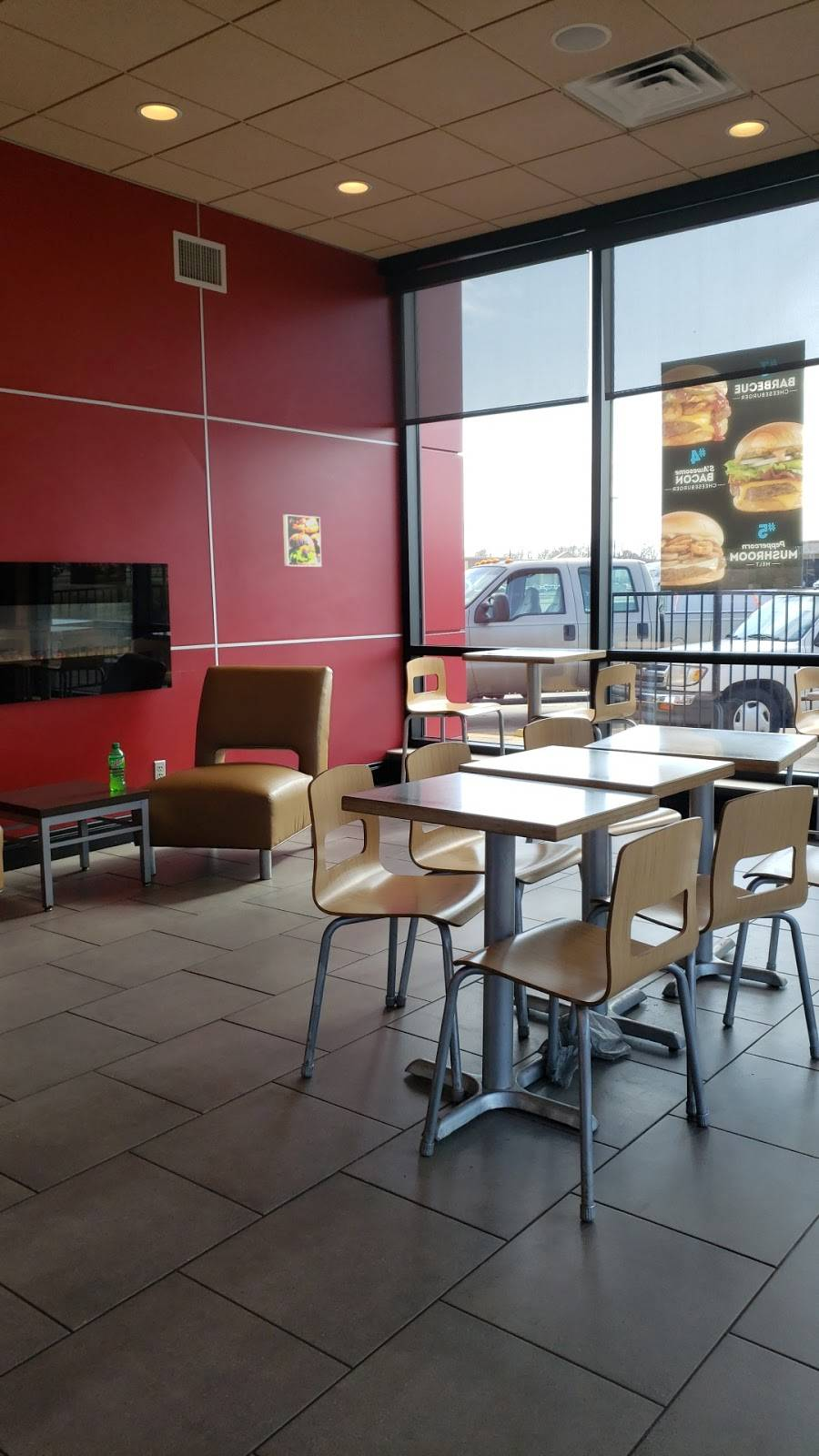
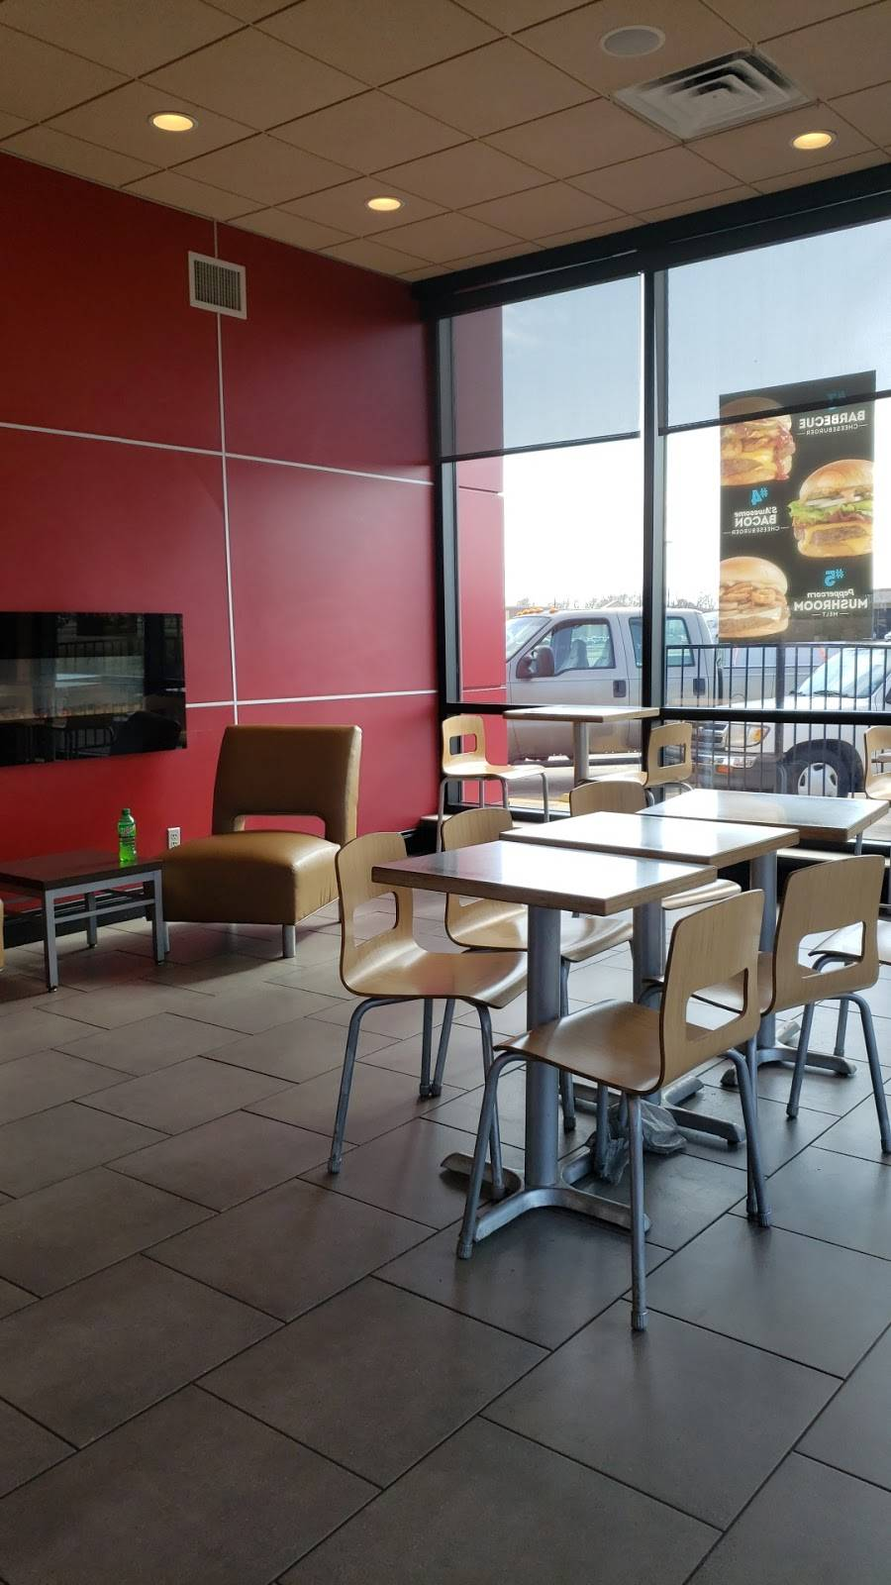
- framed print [282,513,322,568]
